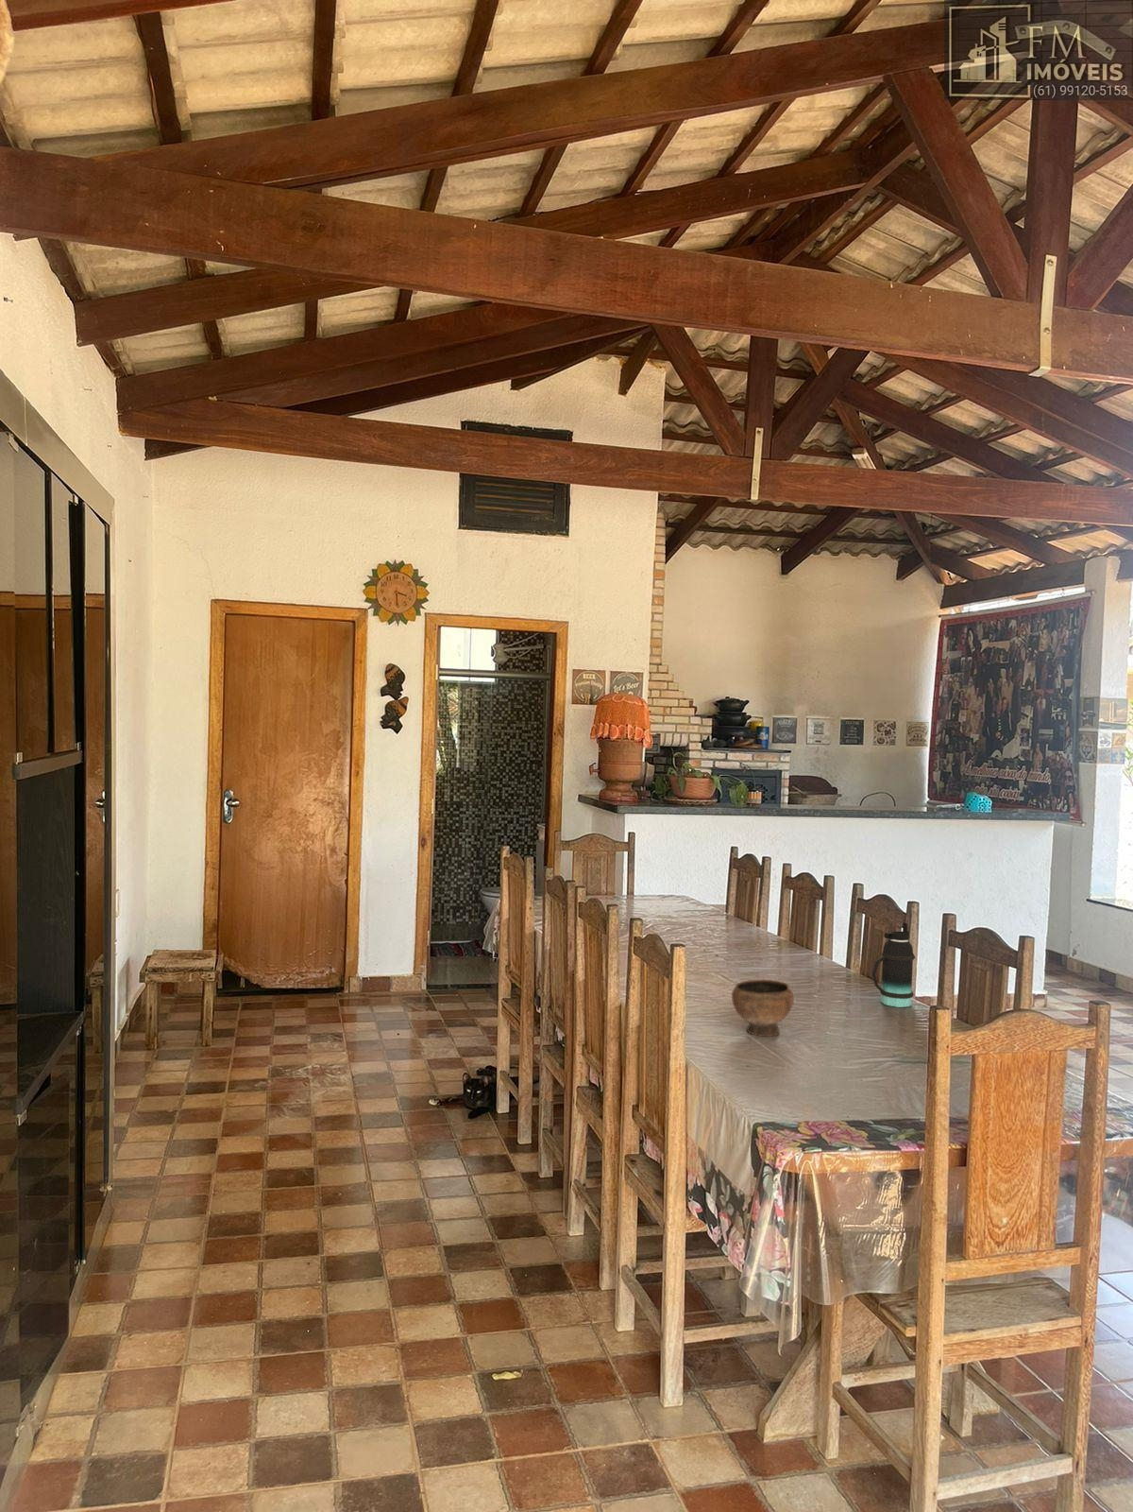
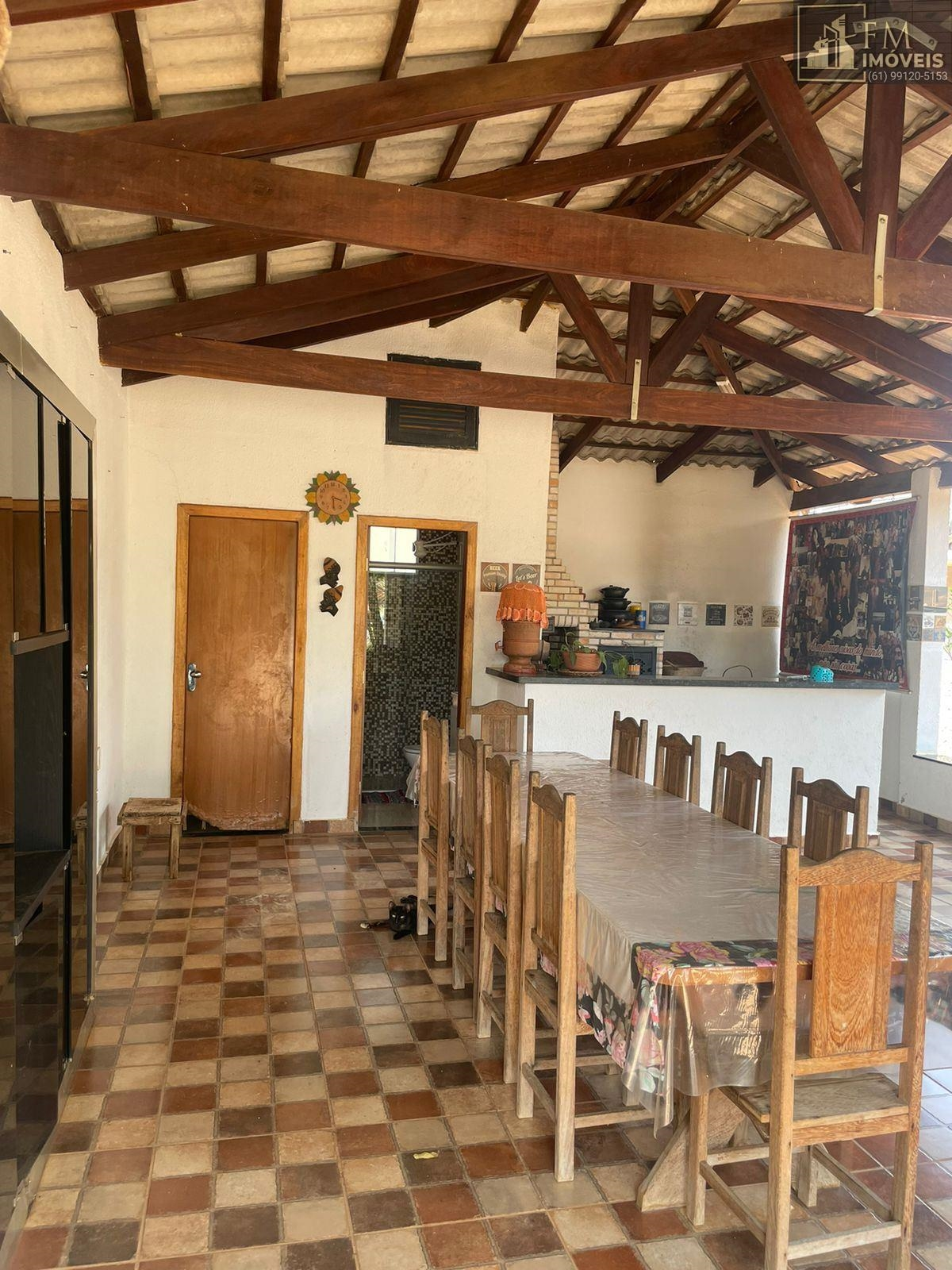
- bottle [870,923,916,1008]
- bowl [731,979,795,1038]
